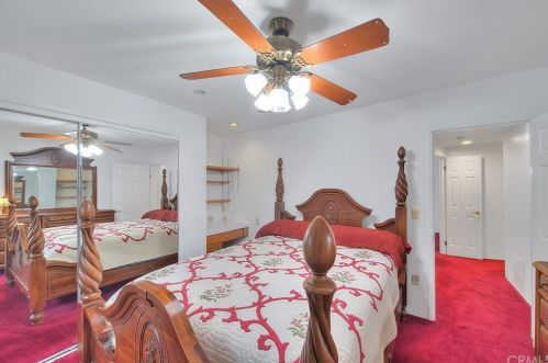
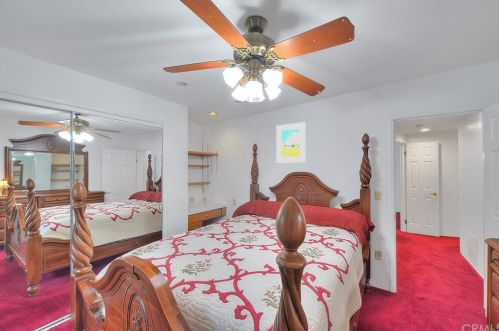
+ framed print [275,121,307,163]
